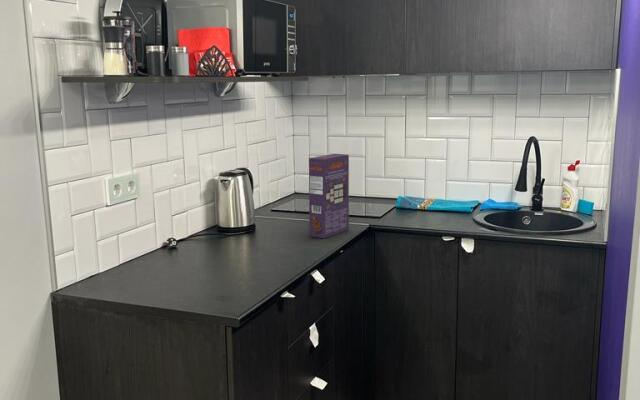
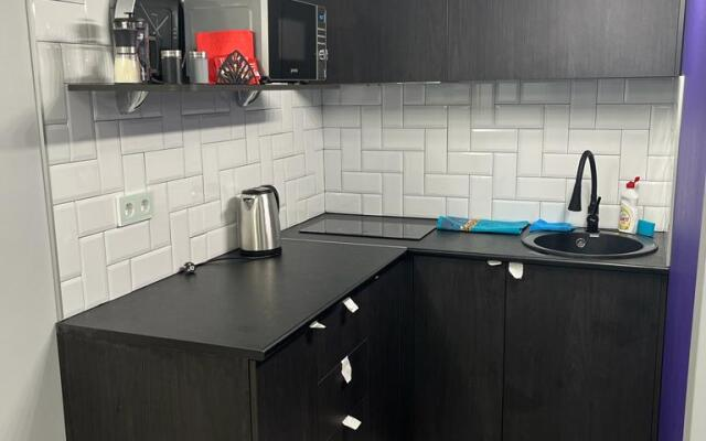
- cereal box [308,153,350,239]
